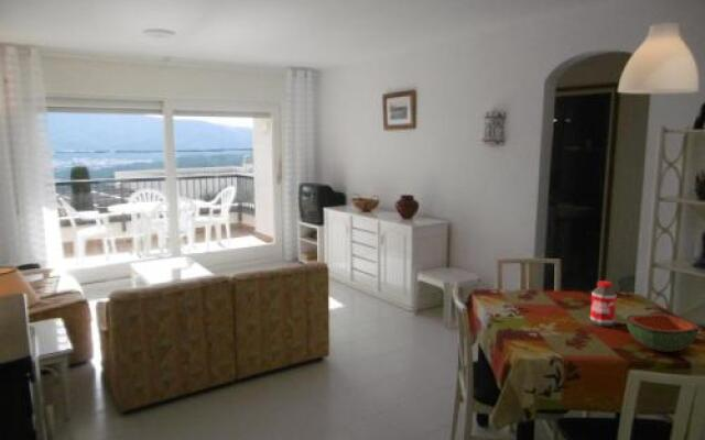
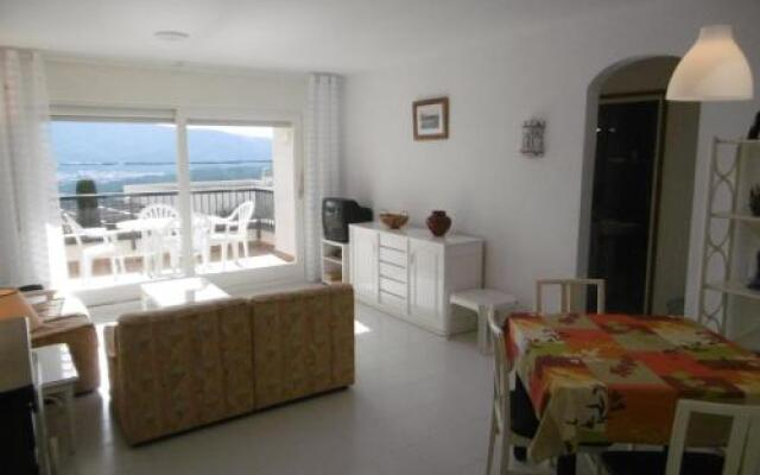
- bottle [589,279,618,328]
- bowl [626,312,699,353]
